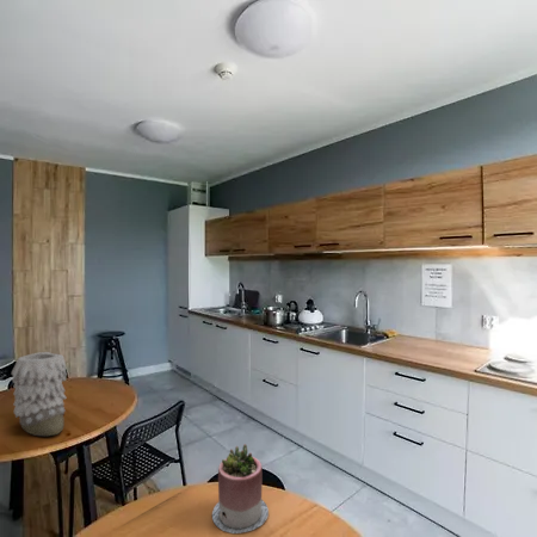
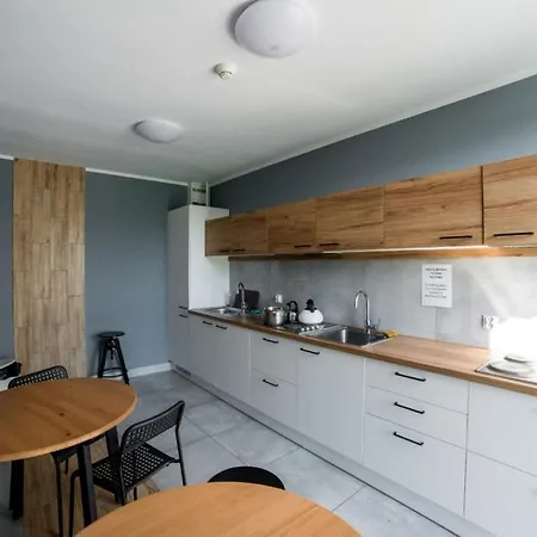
- succulent planter [211,443,270,535]
- vase [11,351,68,437]
